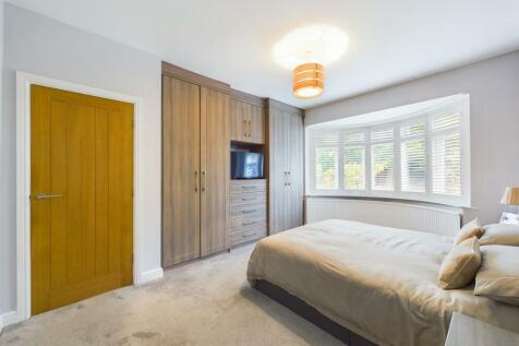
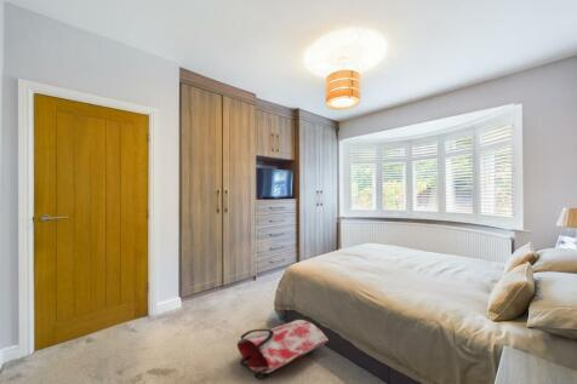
+ bag [235,319,330,380]
